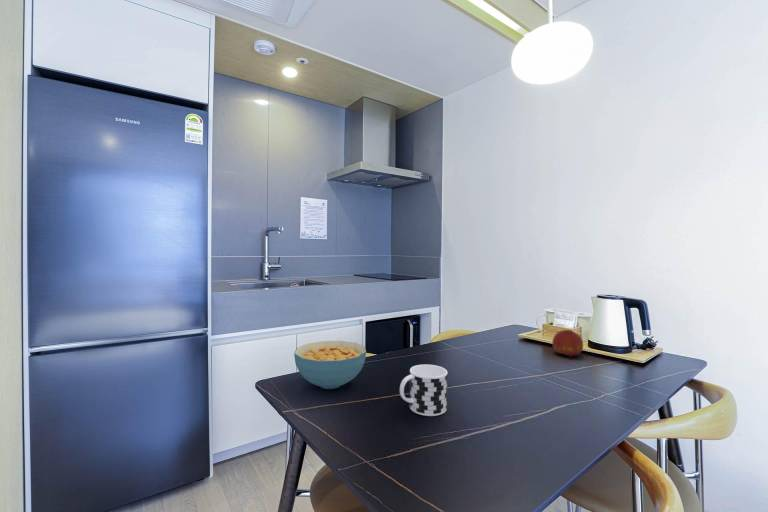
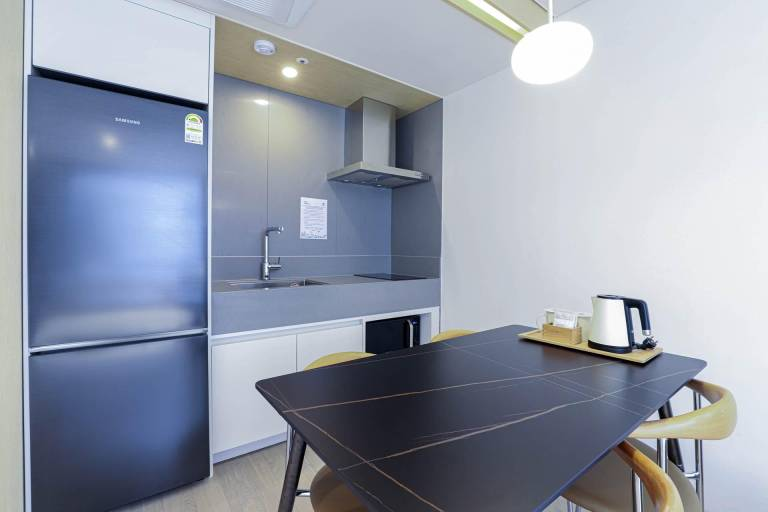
- fruit [551,329,584,358]
- cereal bowl [293,340,367,390]
- cup [399,363,448,417]
